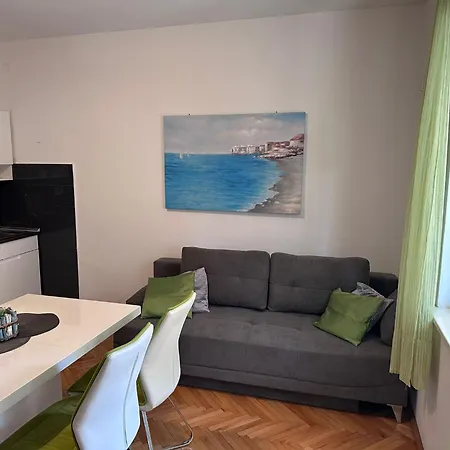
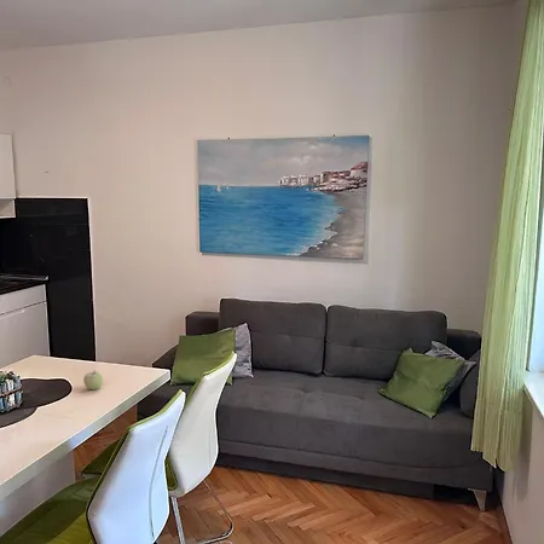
+ fruit [82,369,104,390]
